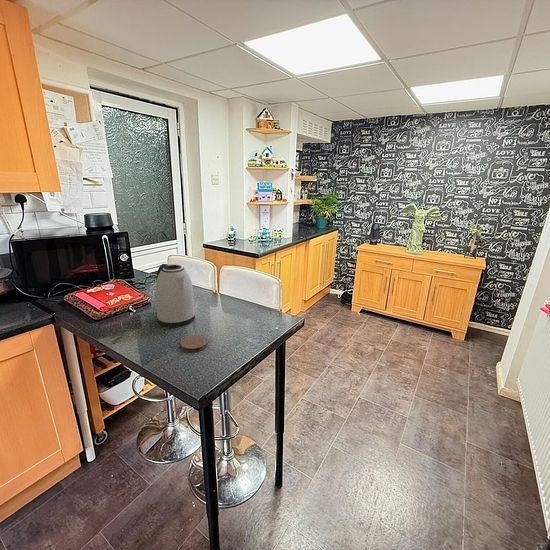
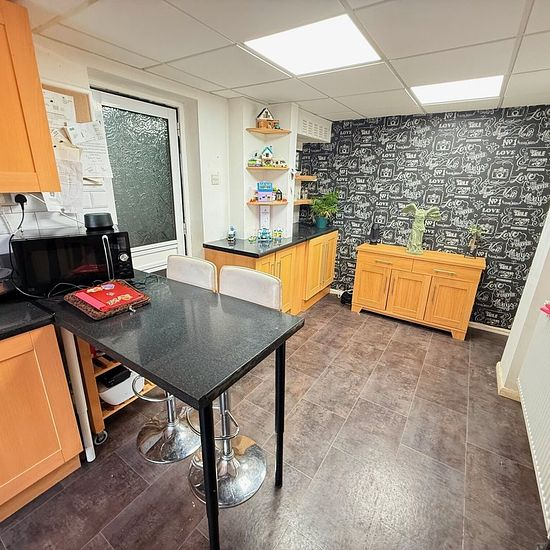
- coaster [180,334,209,353]
- kettle [154,263,196,328]
